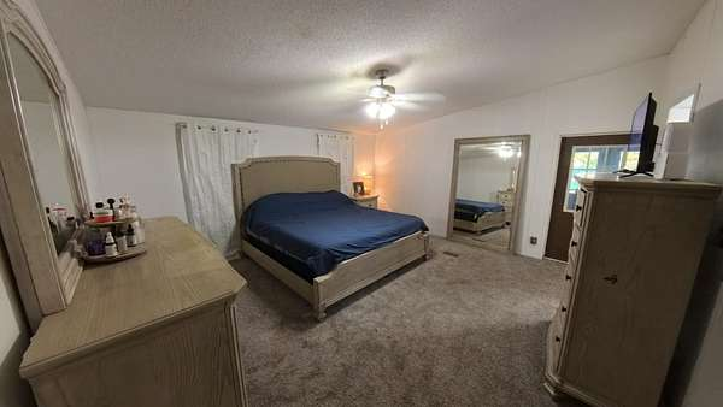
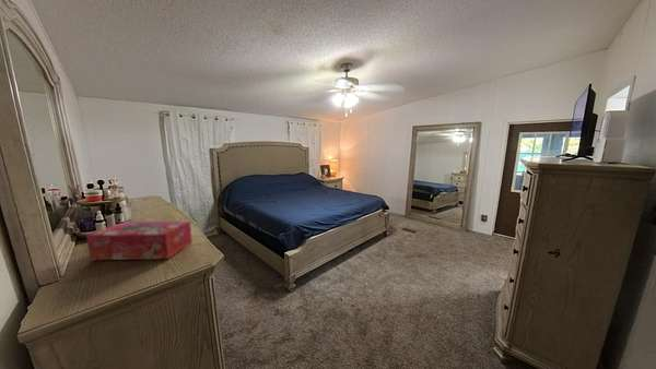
+ tissue box [85,221,194,261]
